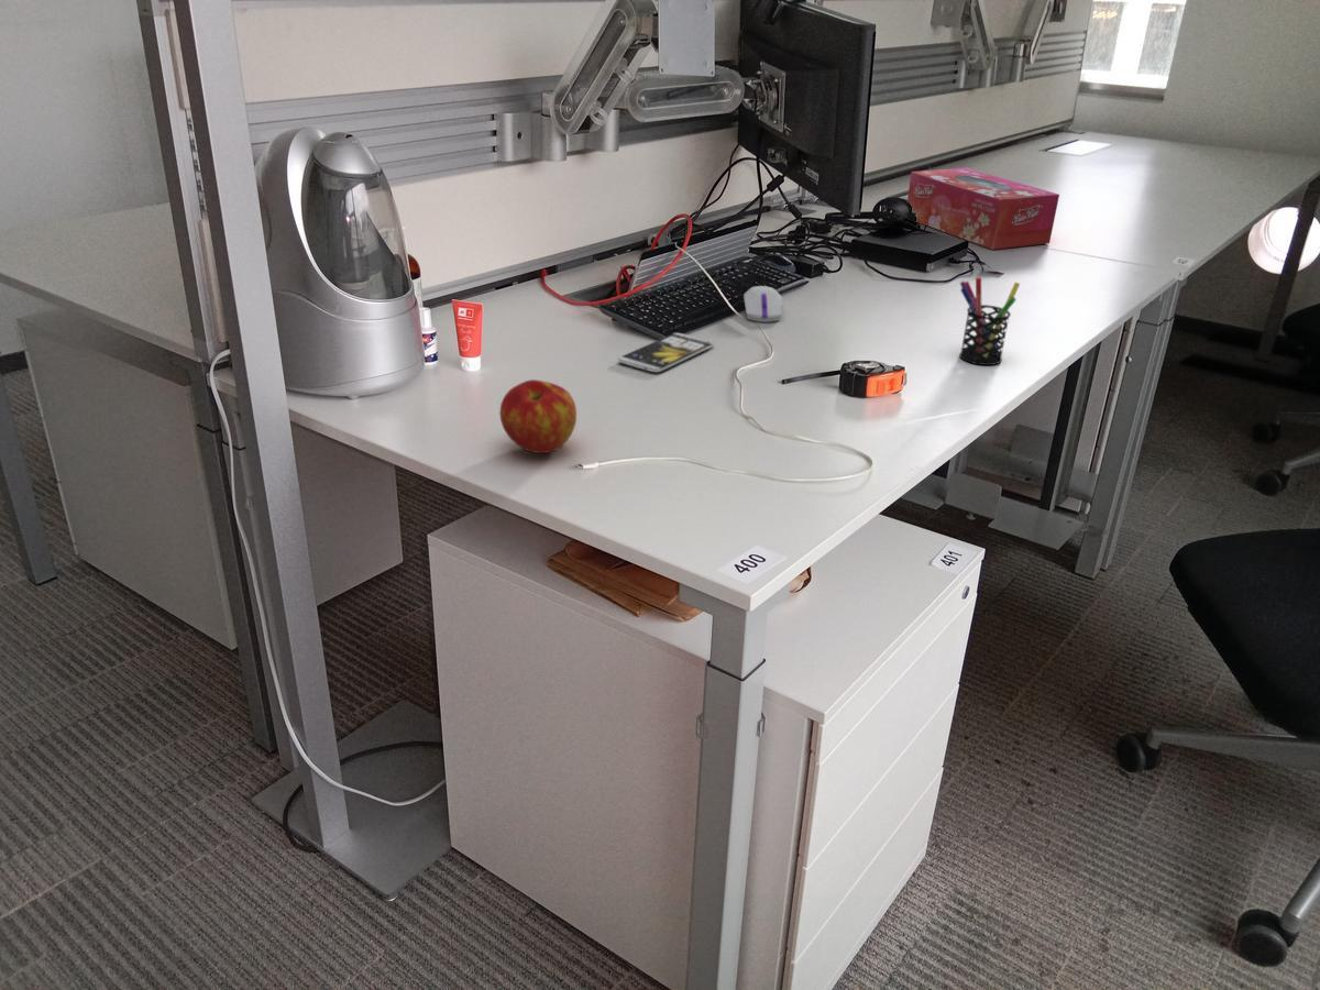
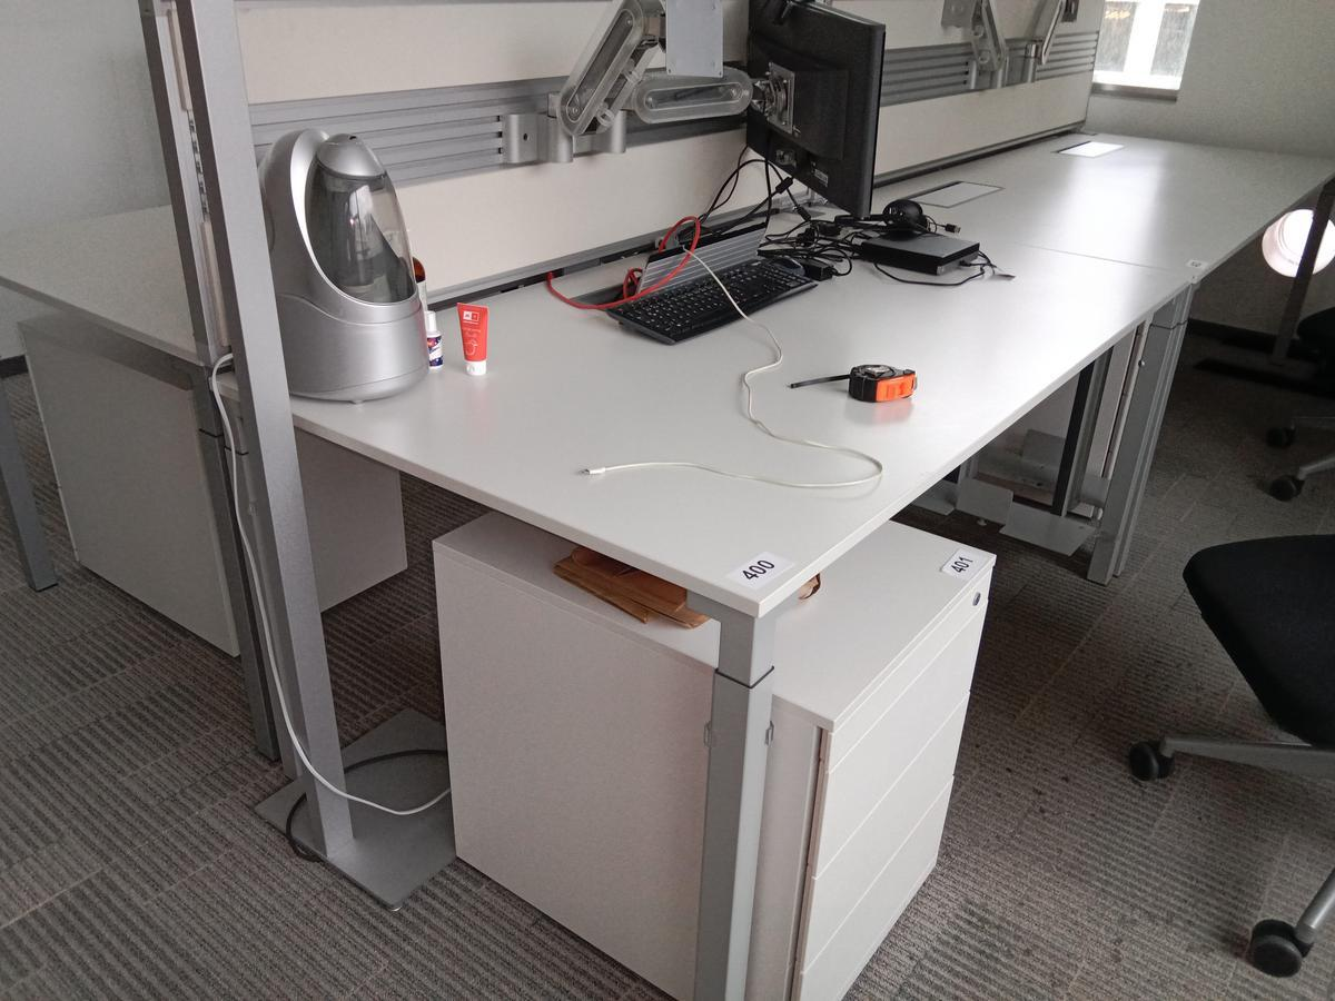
- computer mouse [743,285,783,323]
- tissue box [906,167,1060,251]
- apple [498,378,578,454]
- smartphone [617,332,715,373]
- pen holder [958,276,1021,366]
